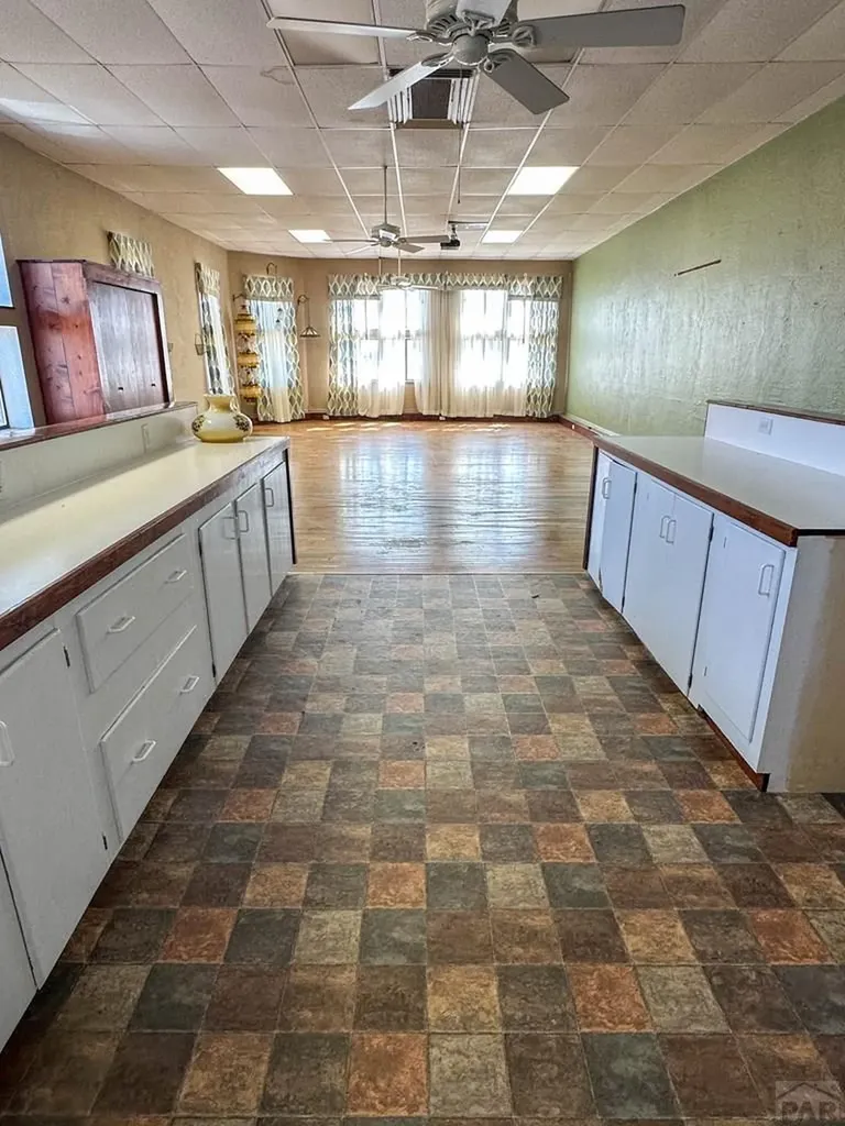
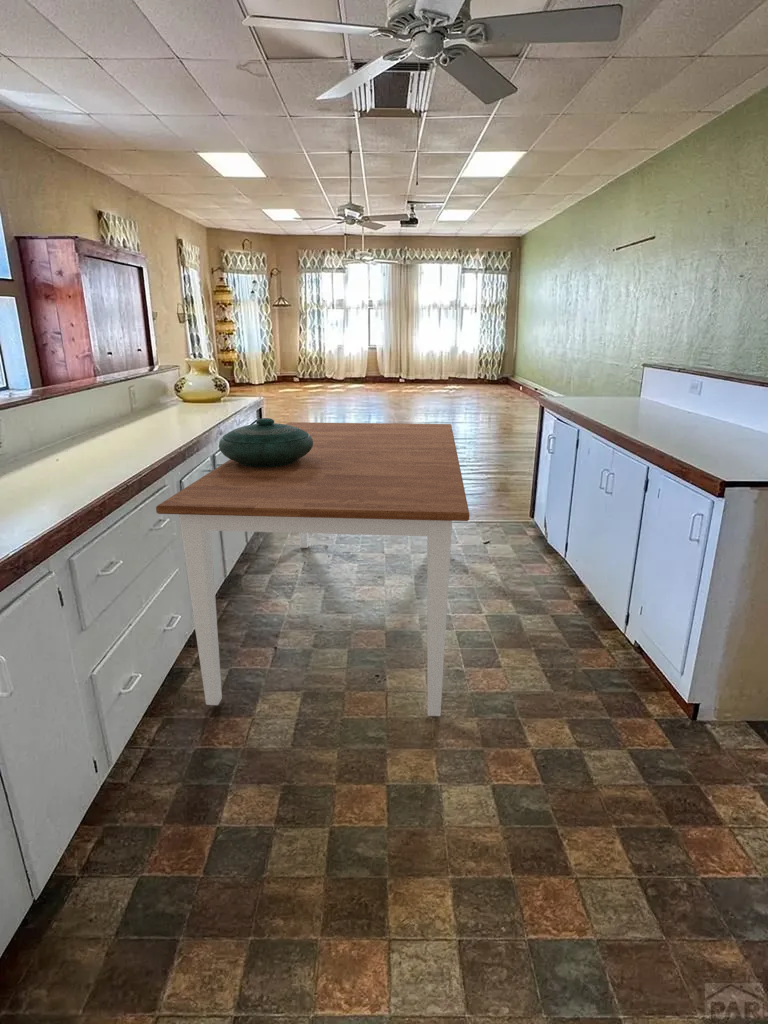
+ dining table [155,421,470,717]
+ decorative bowl [218,417,313,467]
